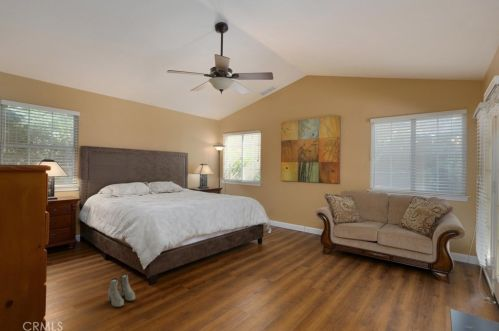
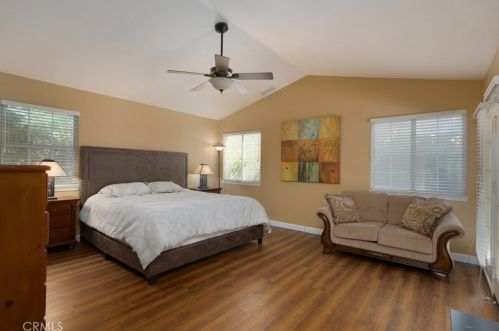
- boots [107,273,136,308]
